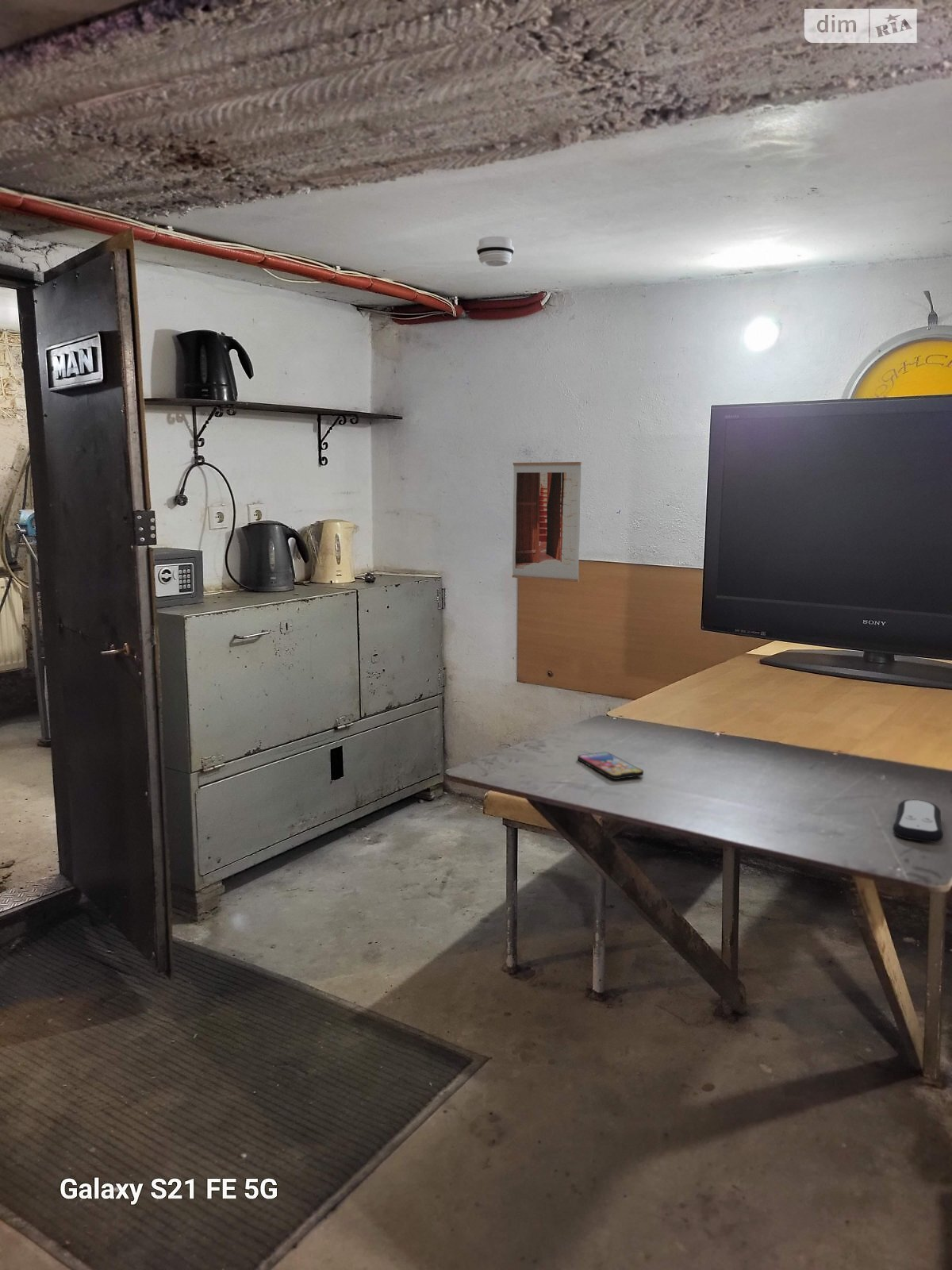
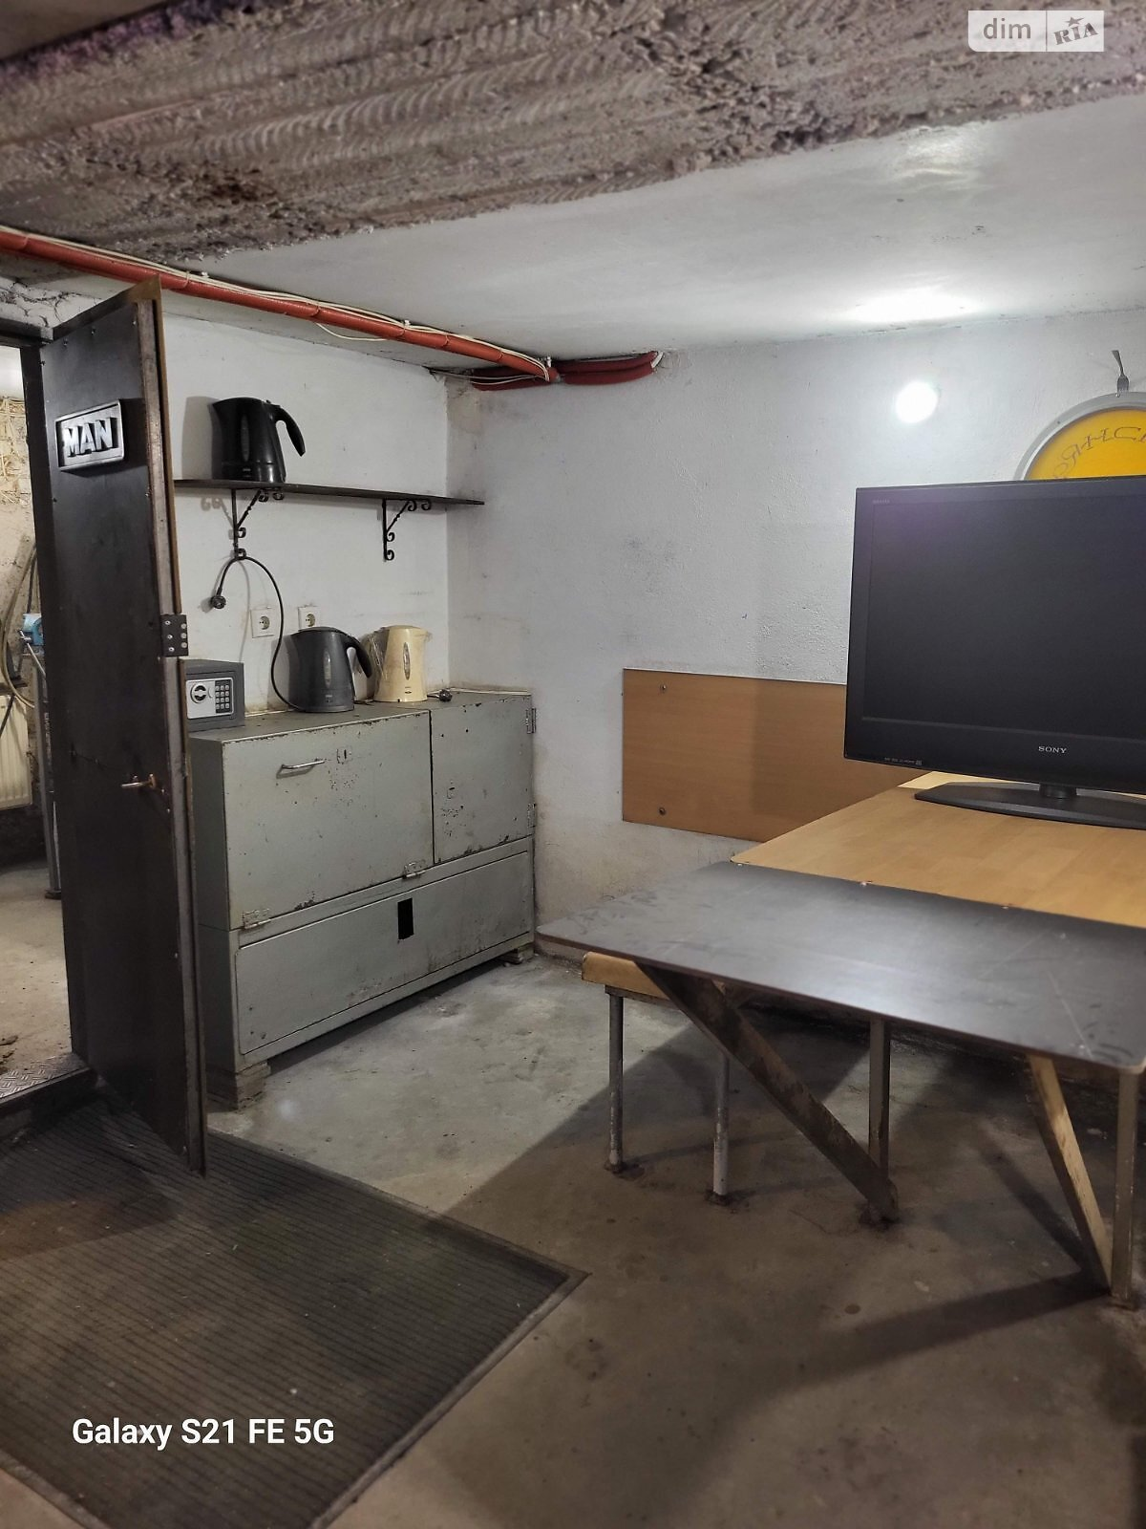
- smartphone [577,752,644,780]
- wall art [512,461,582,583]
- remote control [892,799,944,844]
- smoke detector [476,236,515,267]
